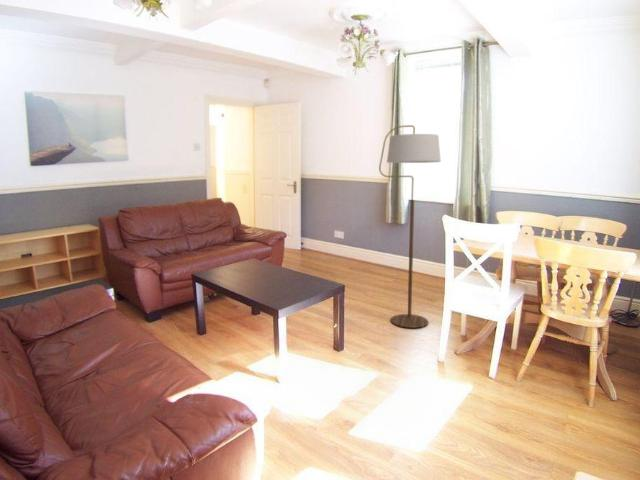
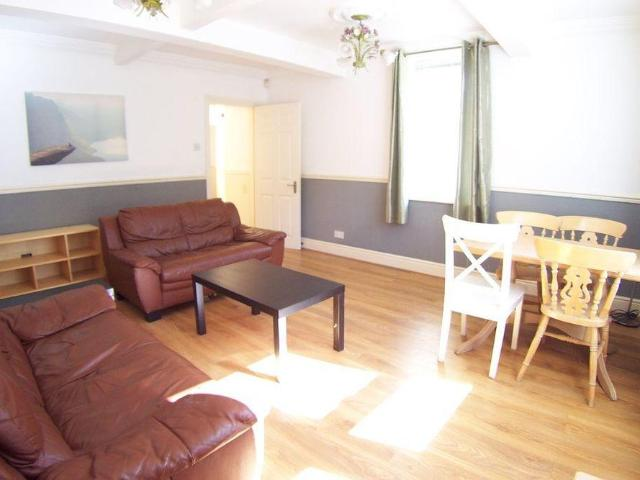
- floor lamp [378,124,442,329]
